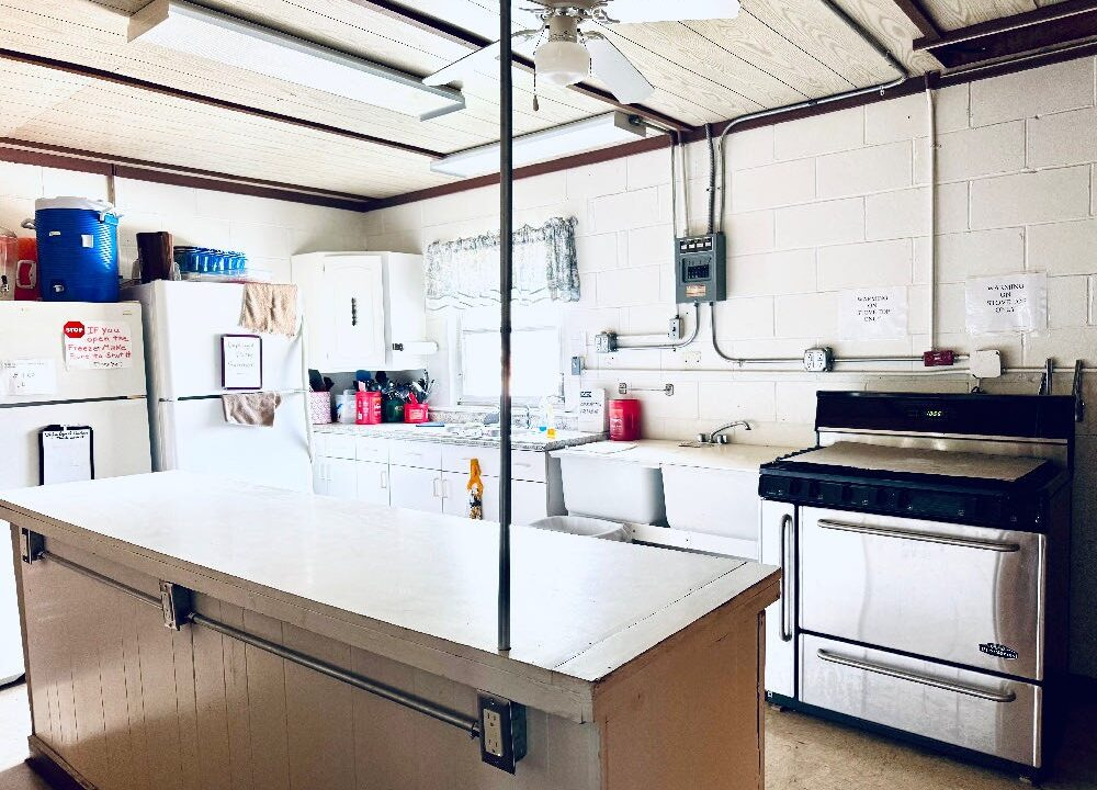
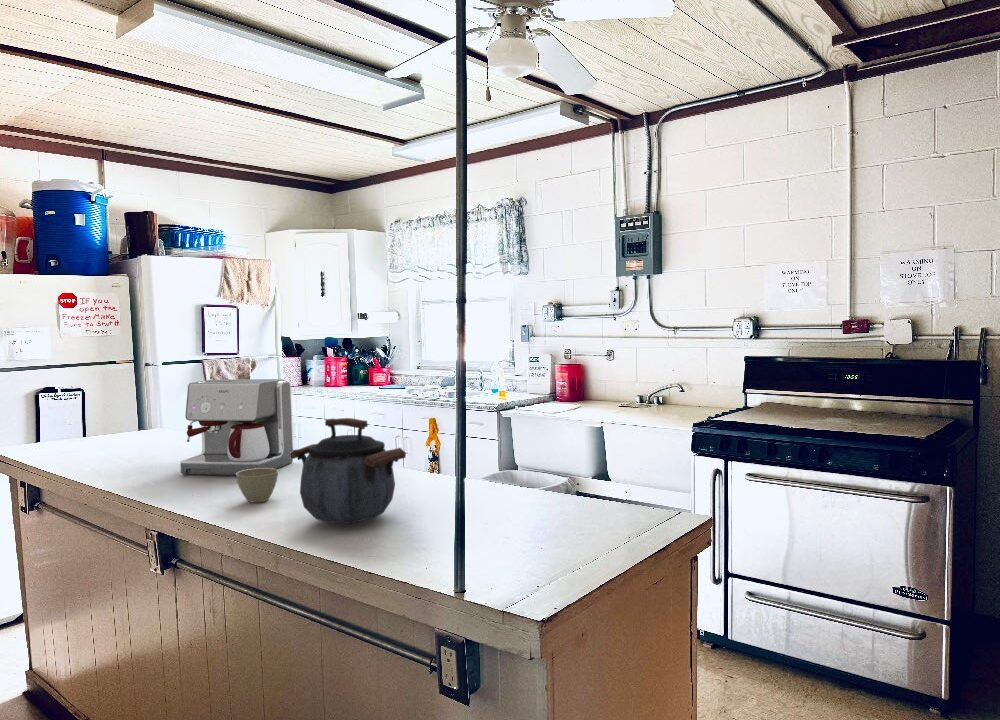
+ kettle [290,417,407,524]
+ coffee maker [179,378,294,476]
+ flower pot [235,468,279,504]
